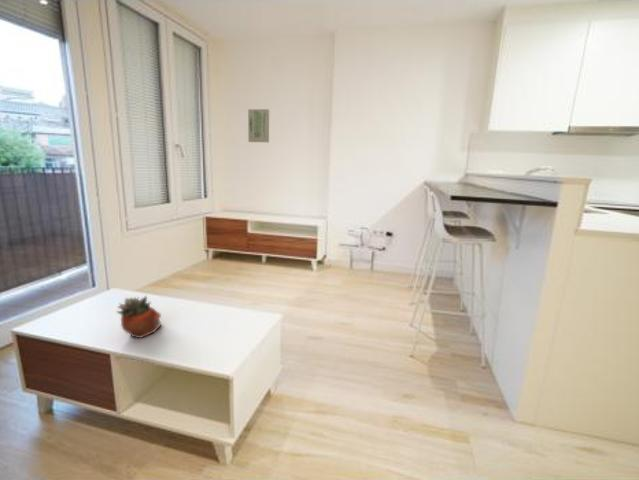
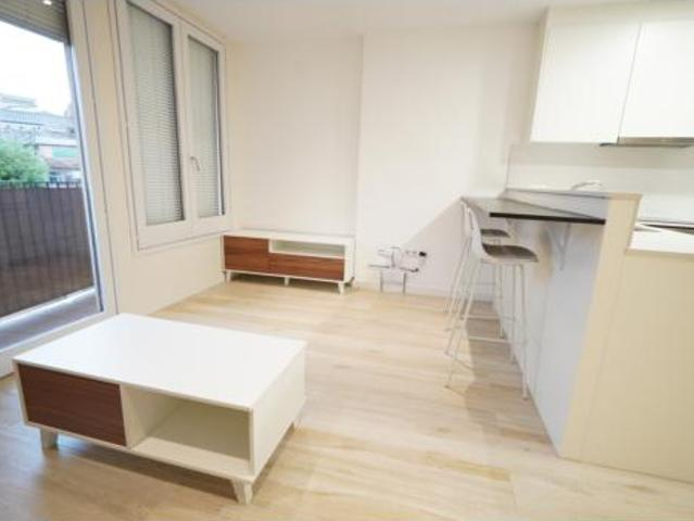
- succulent planter [116,295,162,339]
- wall art [247,108,270,143]
